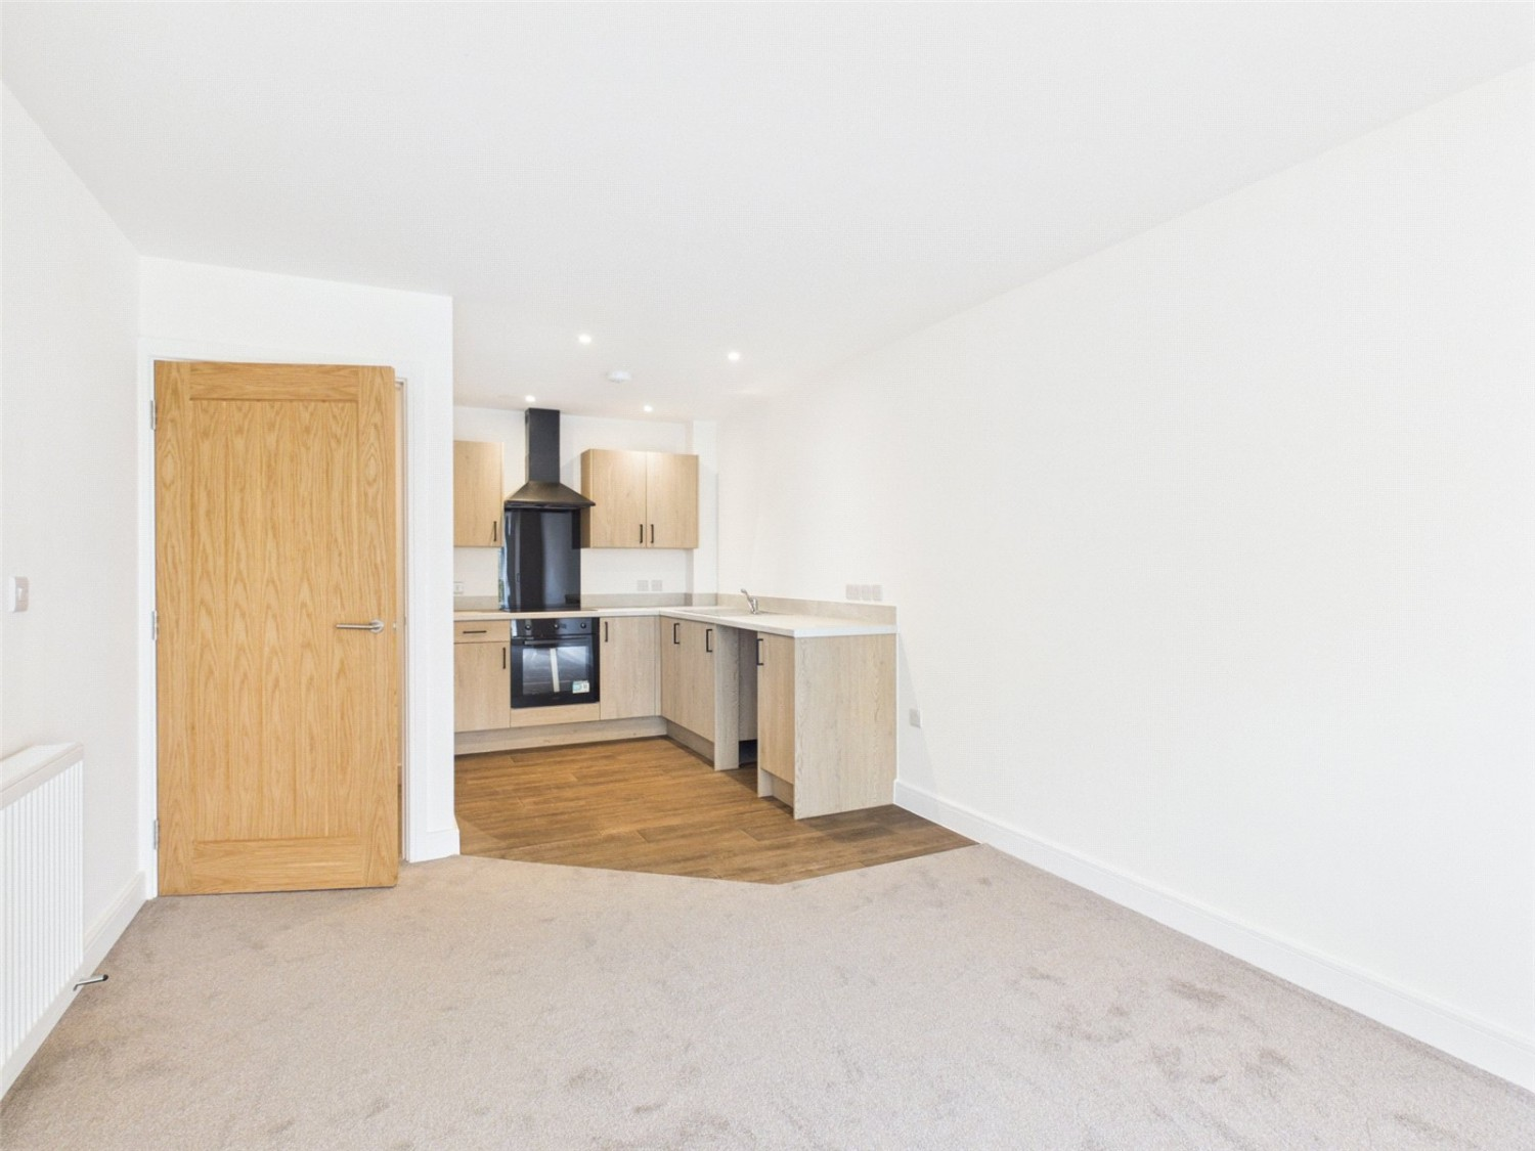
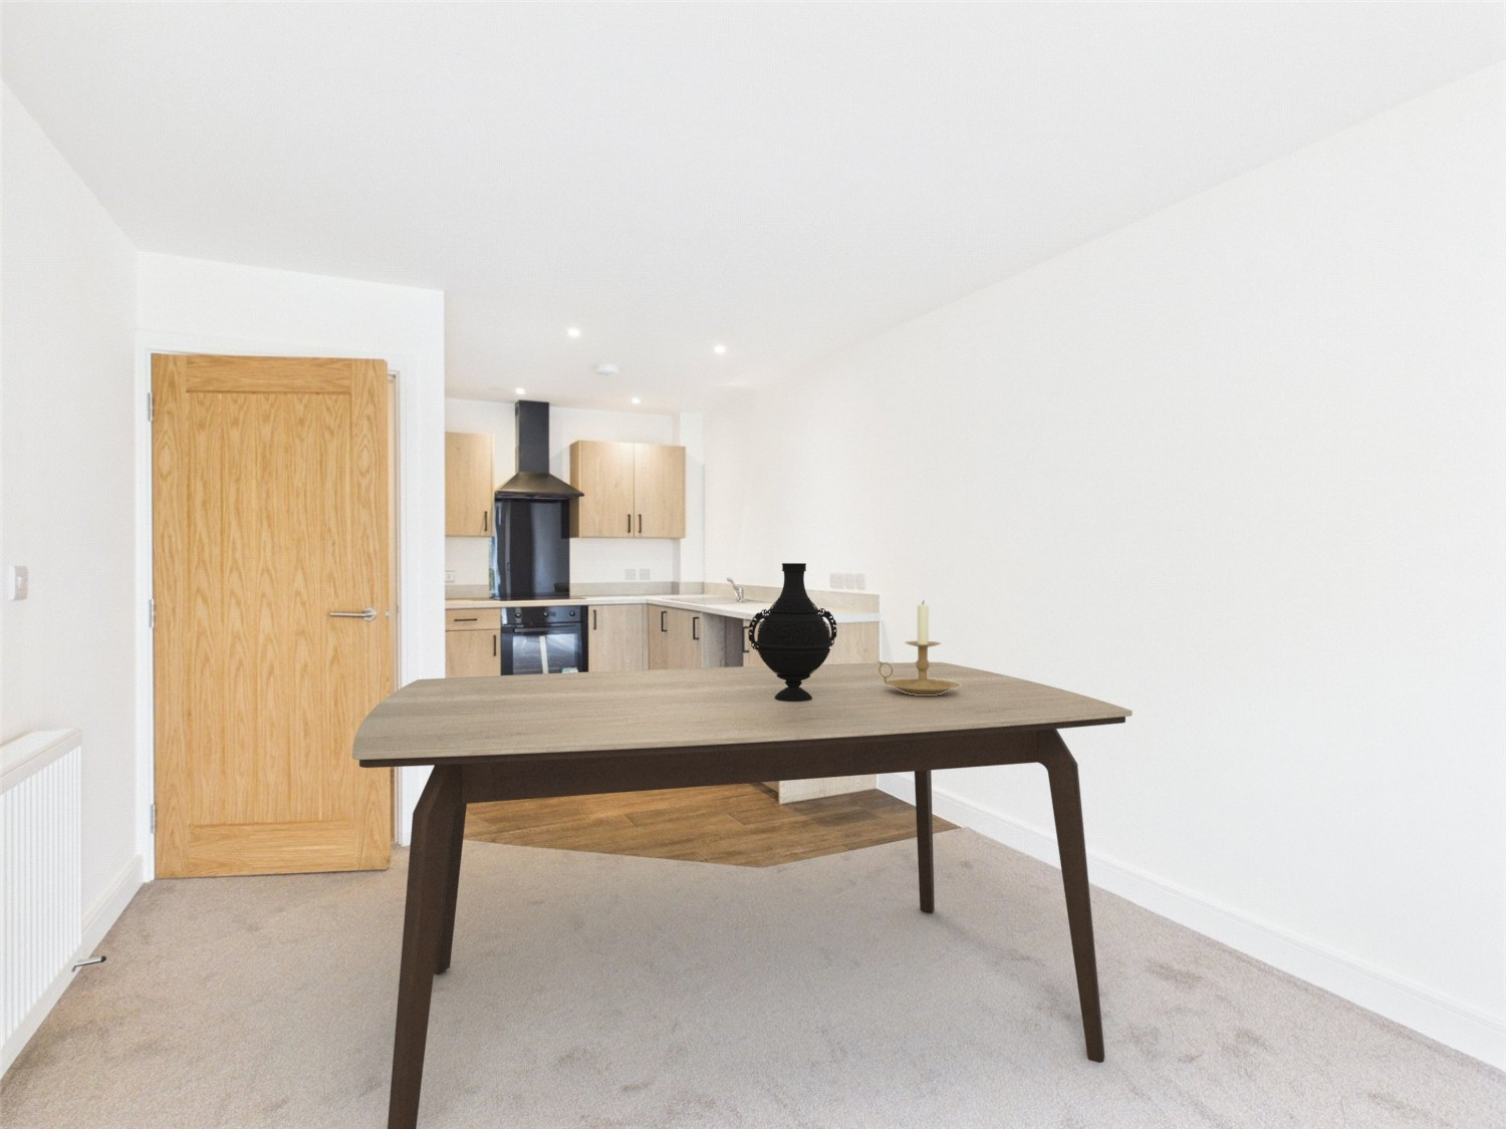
+ candle holder [876,600,961,695]
+ vase [747,562,838,702]
+ dining table [351,662,1134,1129]
